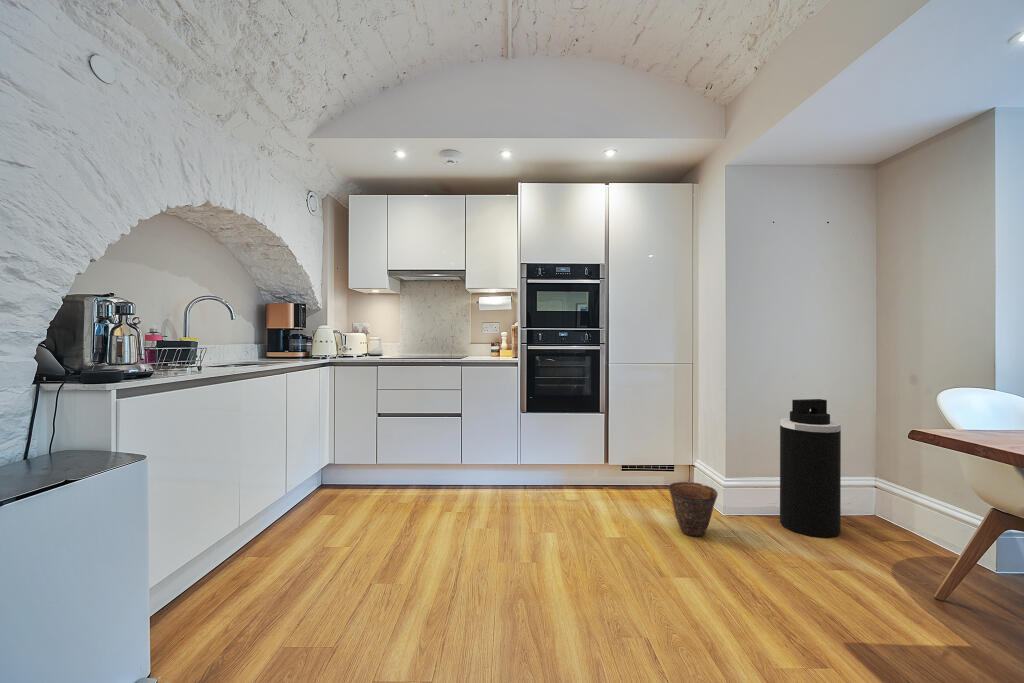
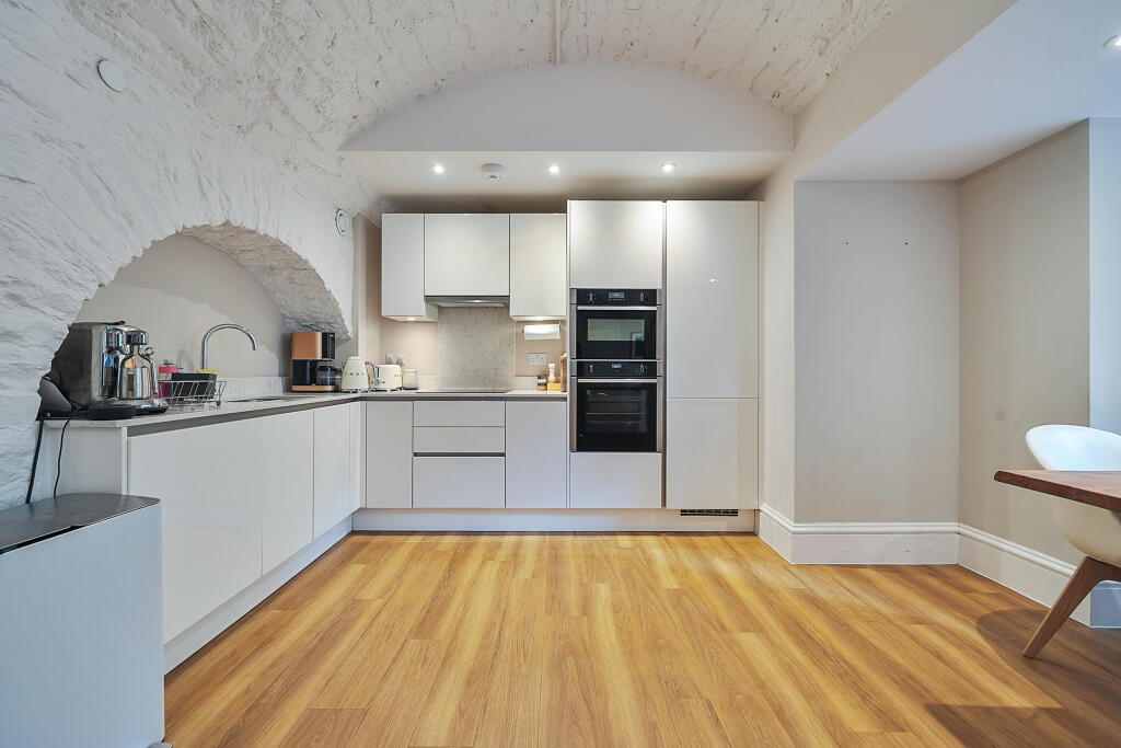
- trash can [779,398,842,539]
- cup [668,481,719,537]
